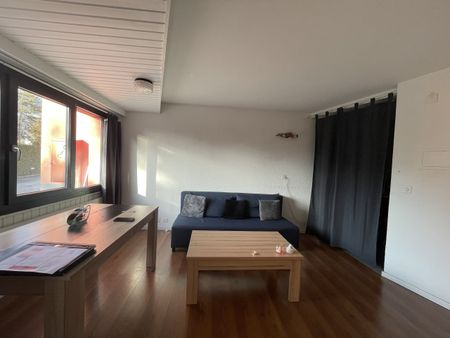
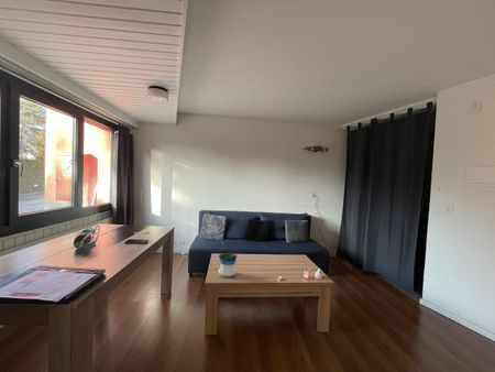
+ flowerpot [218,251,239,277]
